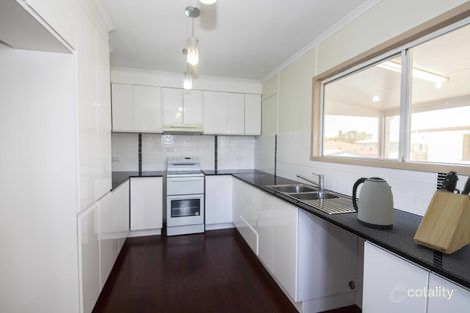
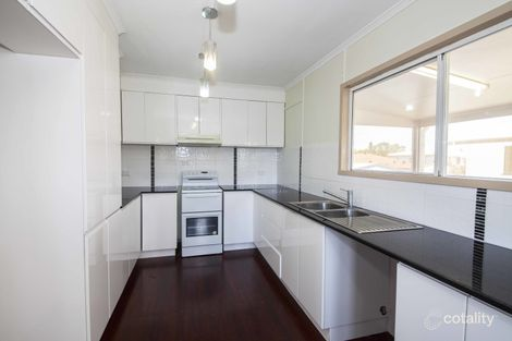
- knife block [413,169,470,255]
- kettle [351,176,395,230]
